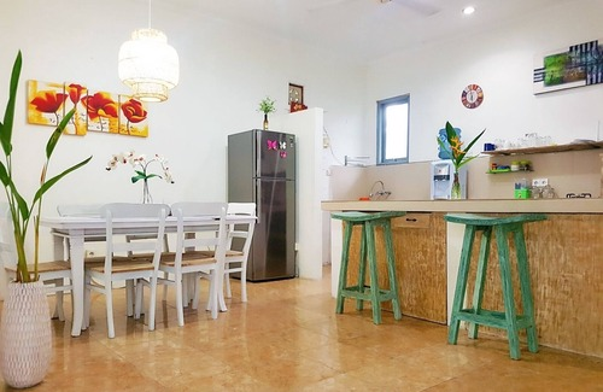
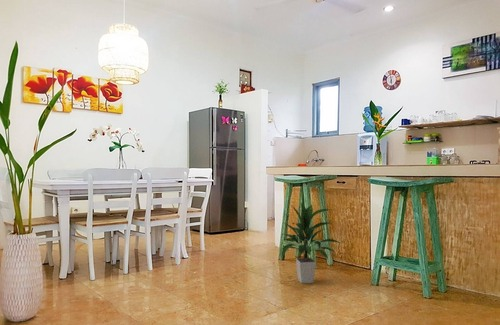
+ indoor plant [278,201,341,284]
